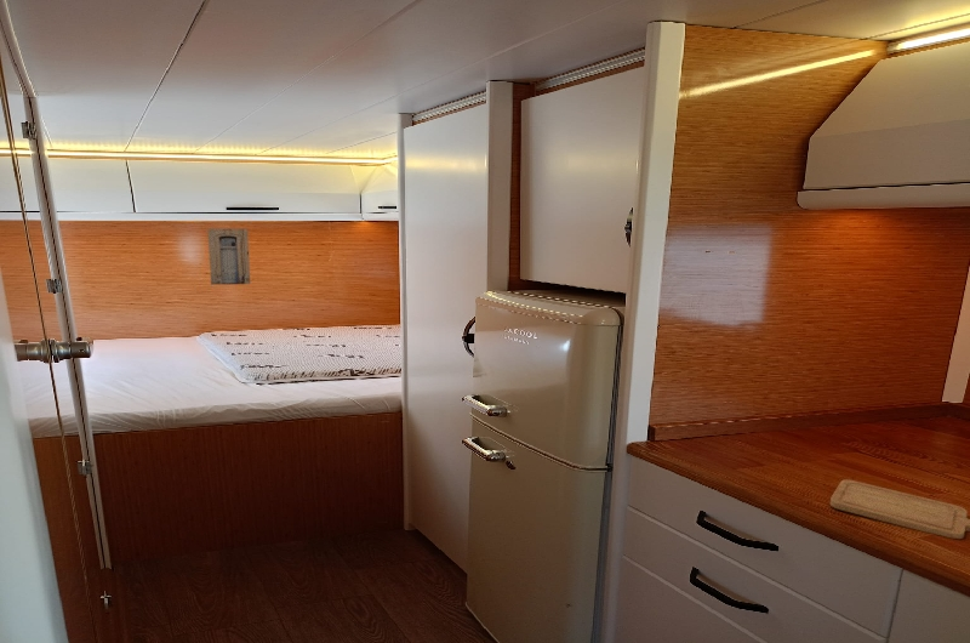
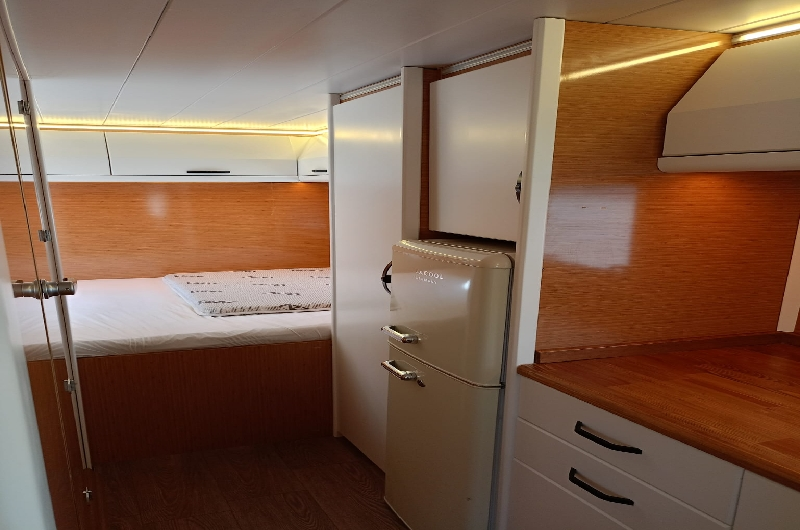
- chopping board [829,478,970,540]
- wall art [207,228,251,286]
